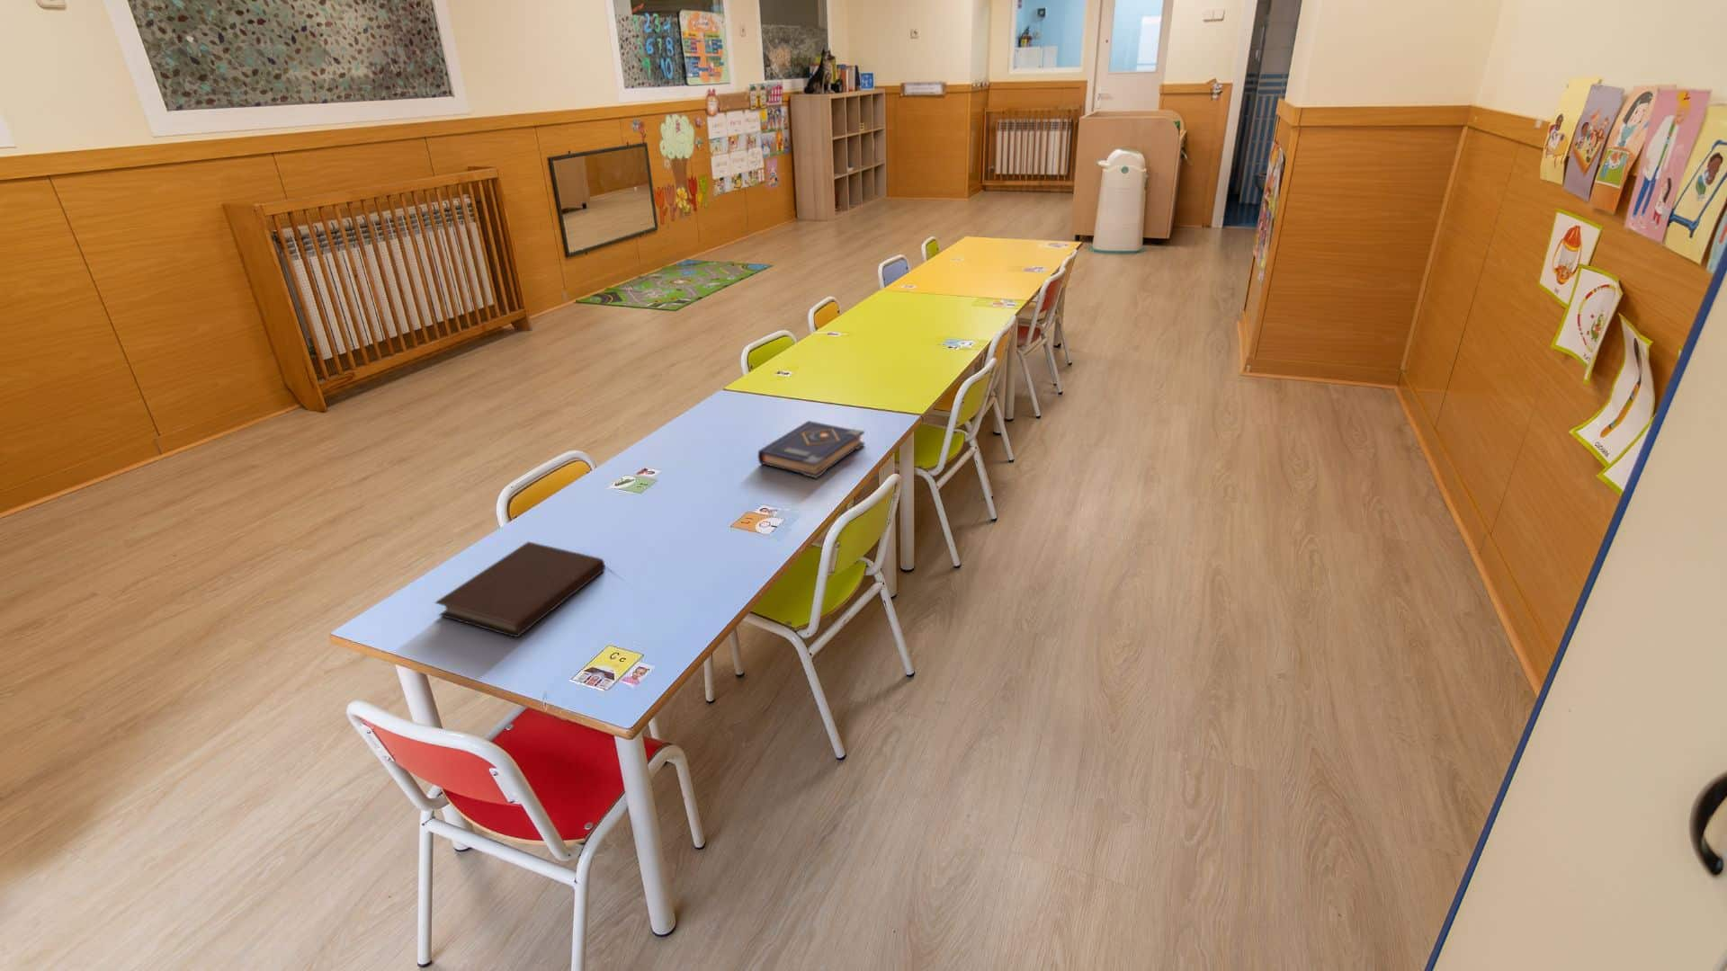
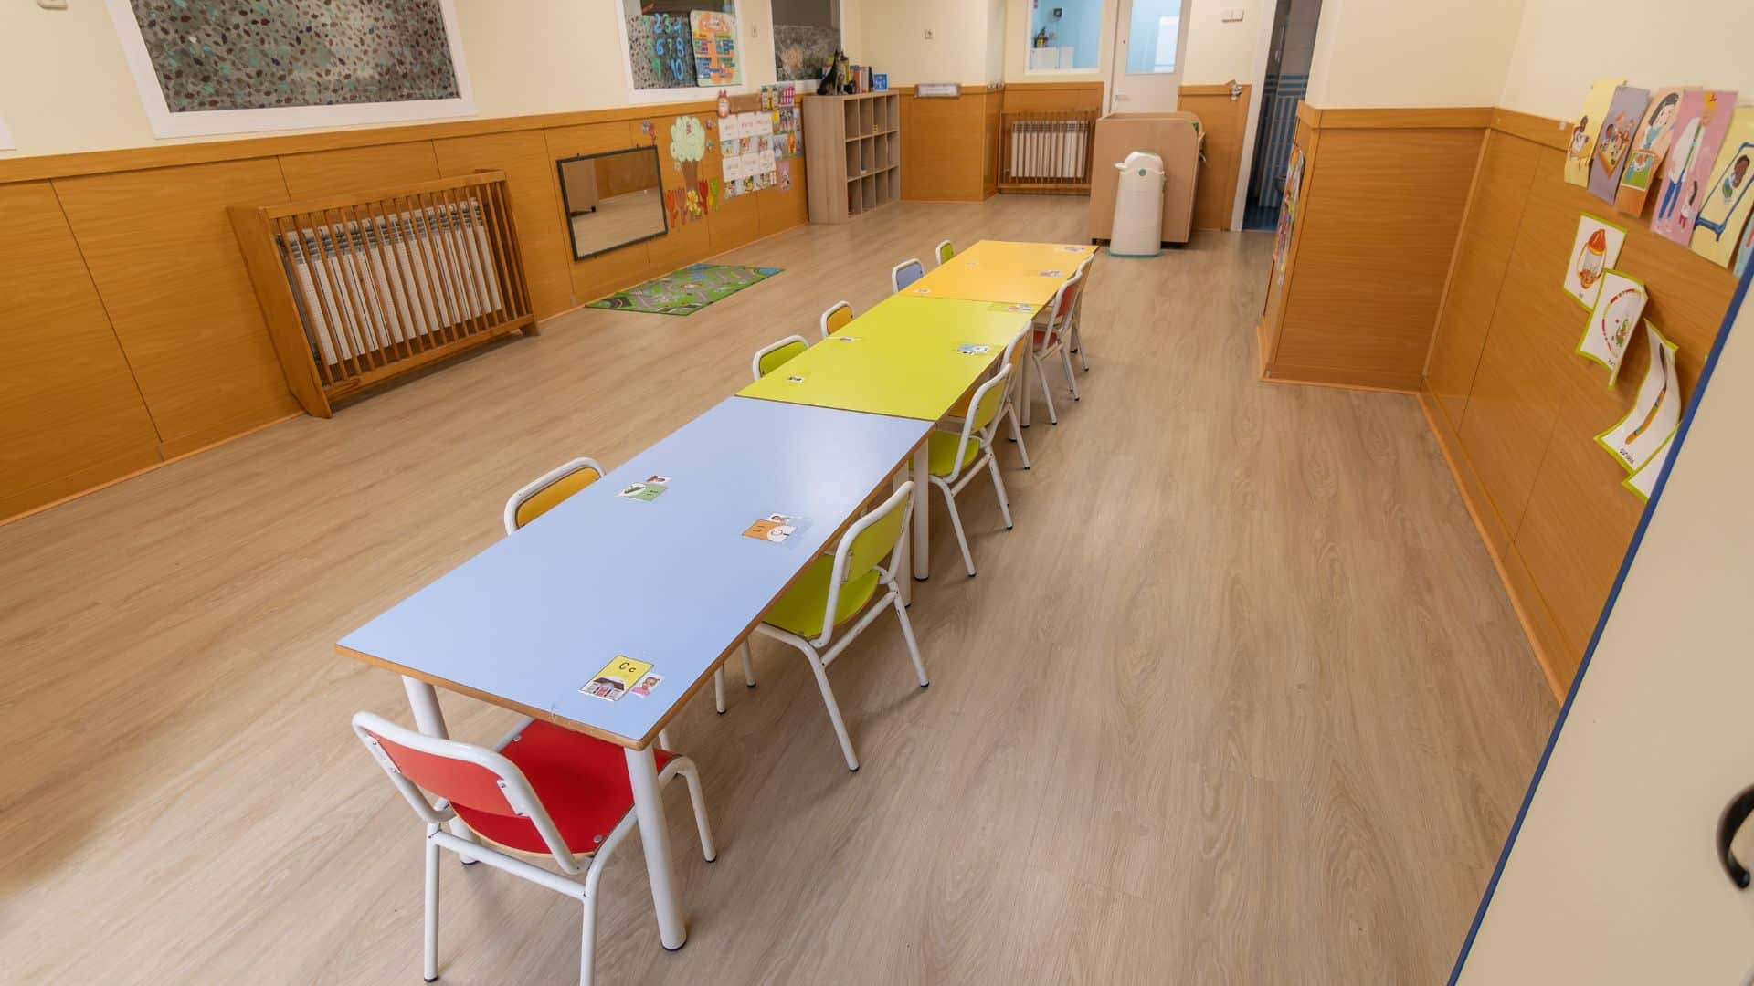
- book [758,420,866,479]
- notebook [434,542,606,638]
